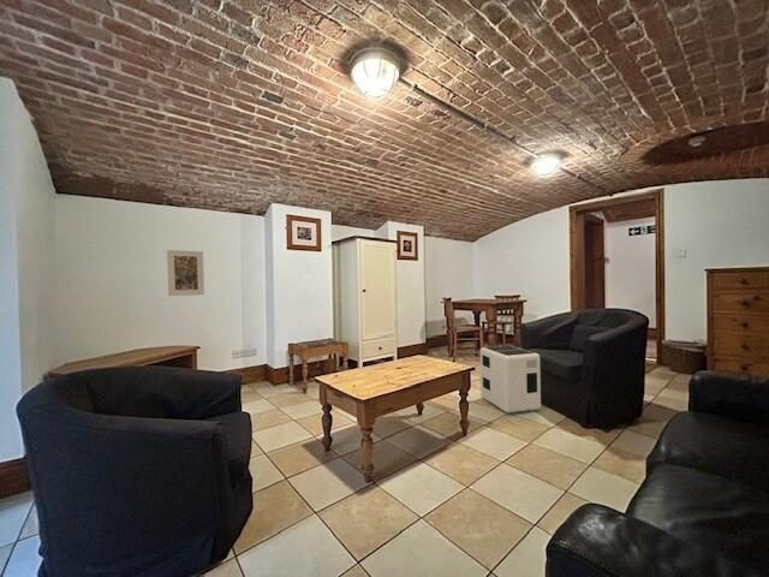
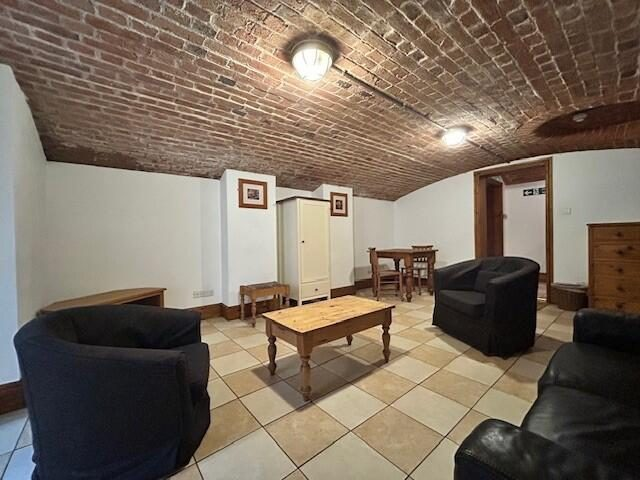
- air purifier [479,345,542,414]
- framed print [166,249,205,297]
